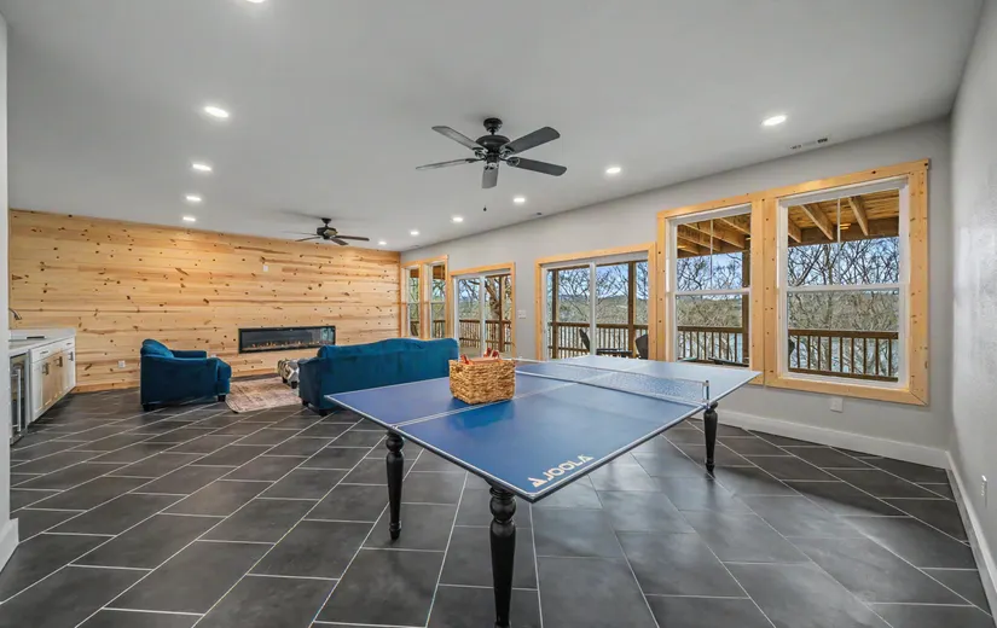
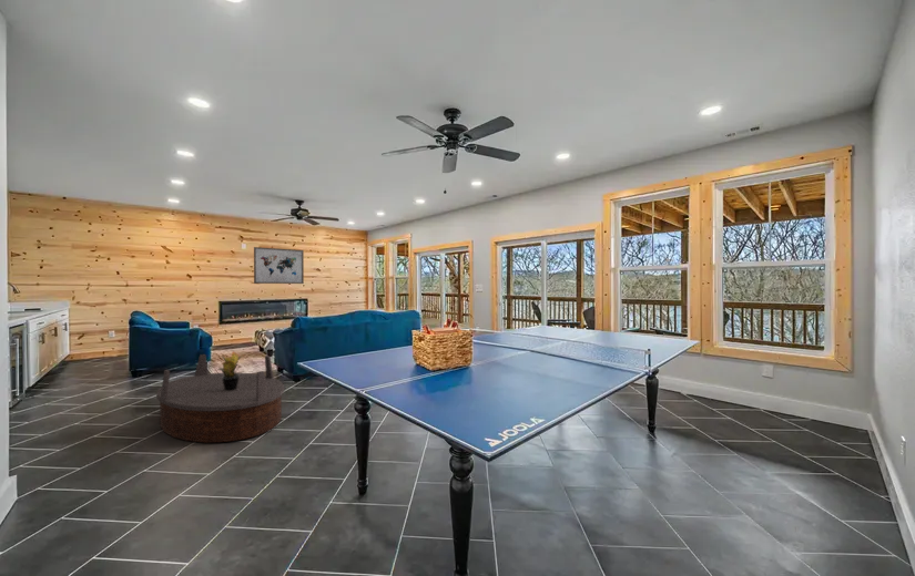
+ coffee table [155,353,285,443]
+ potted plant [216,350,244,391]
+ wall art [253,246,305,285]
